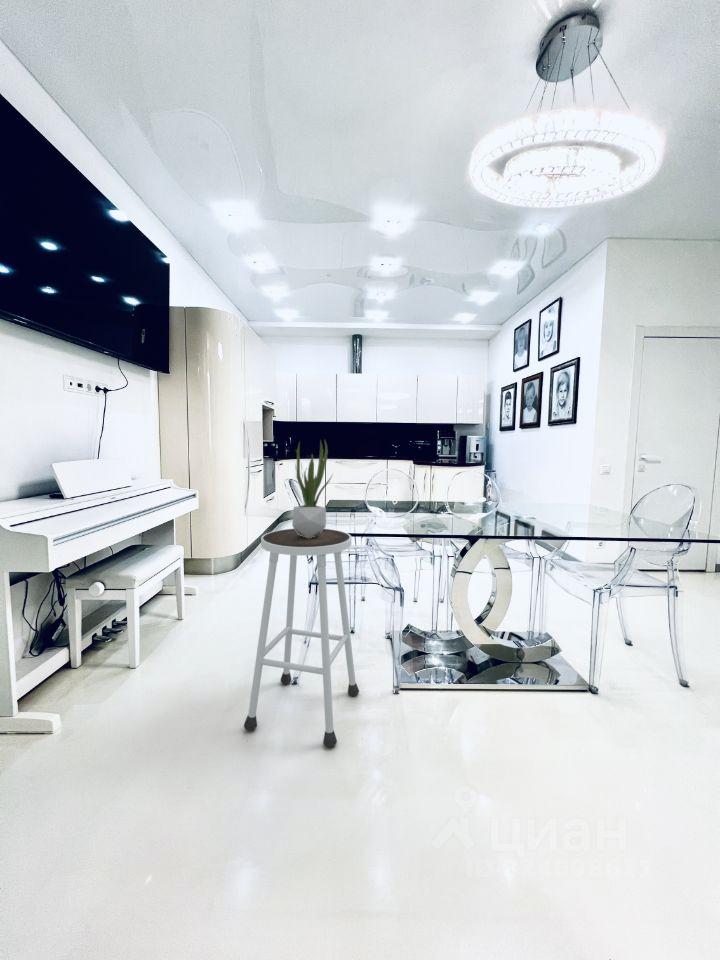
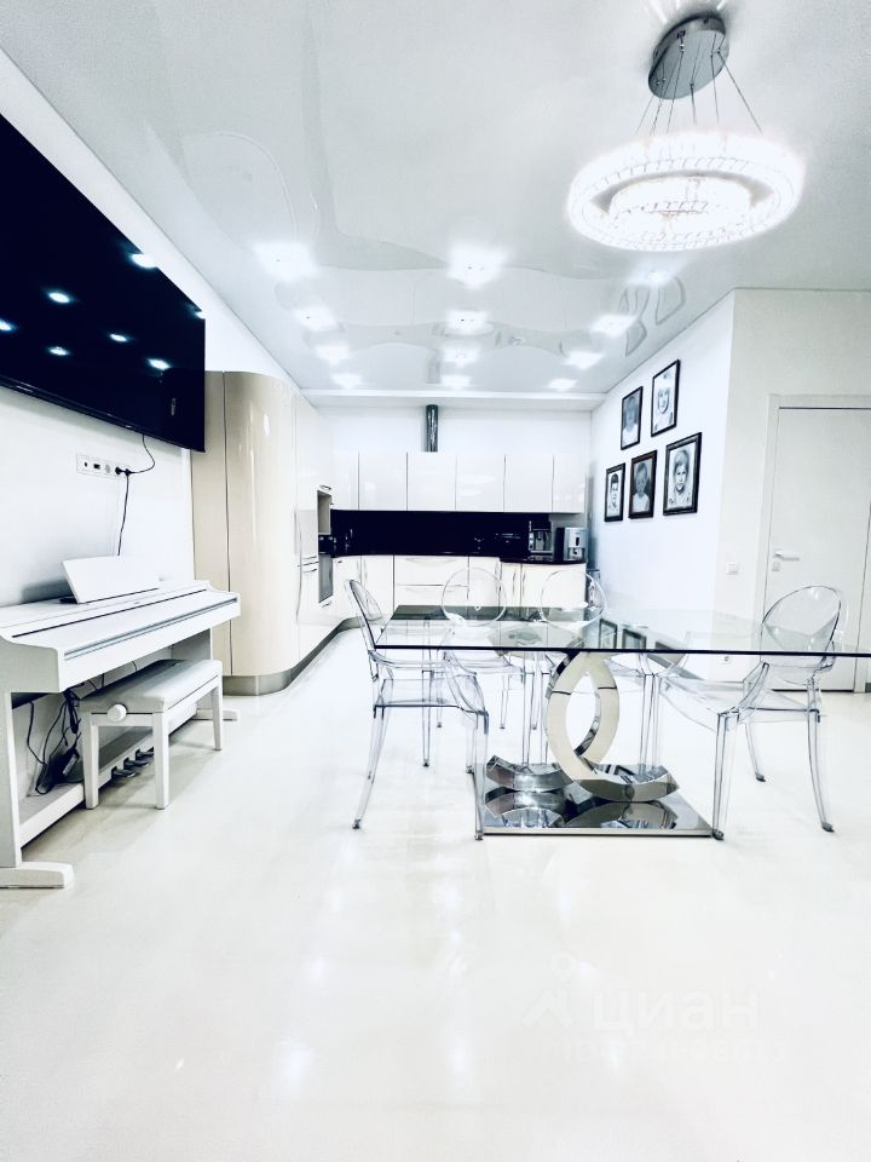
- potted plant [291,438,334,538]
- stool [243,528,360,748]
